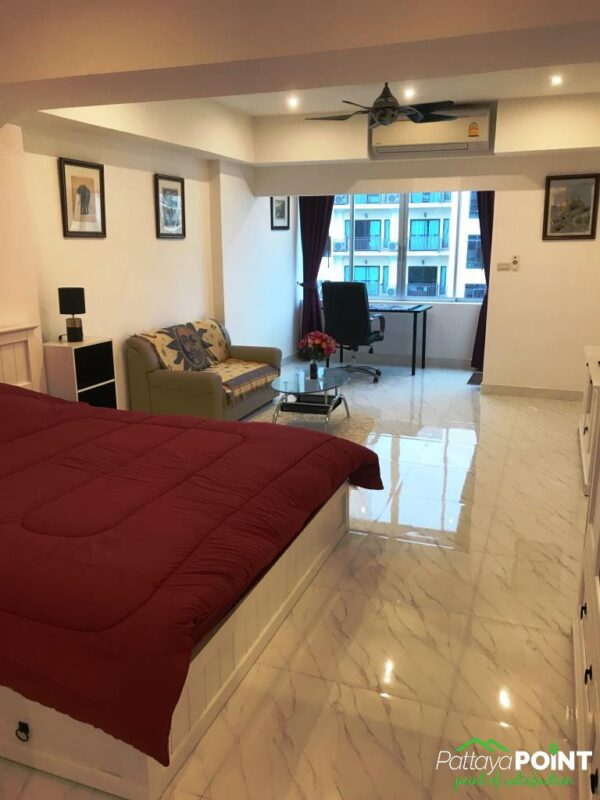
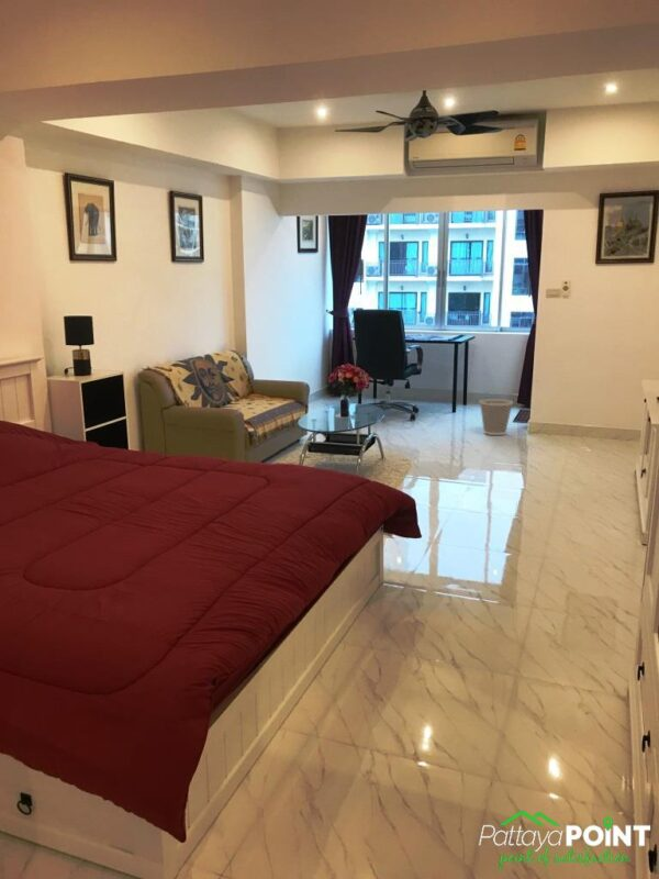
+ wastebasket [478,398,514,436]
